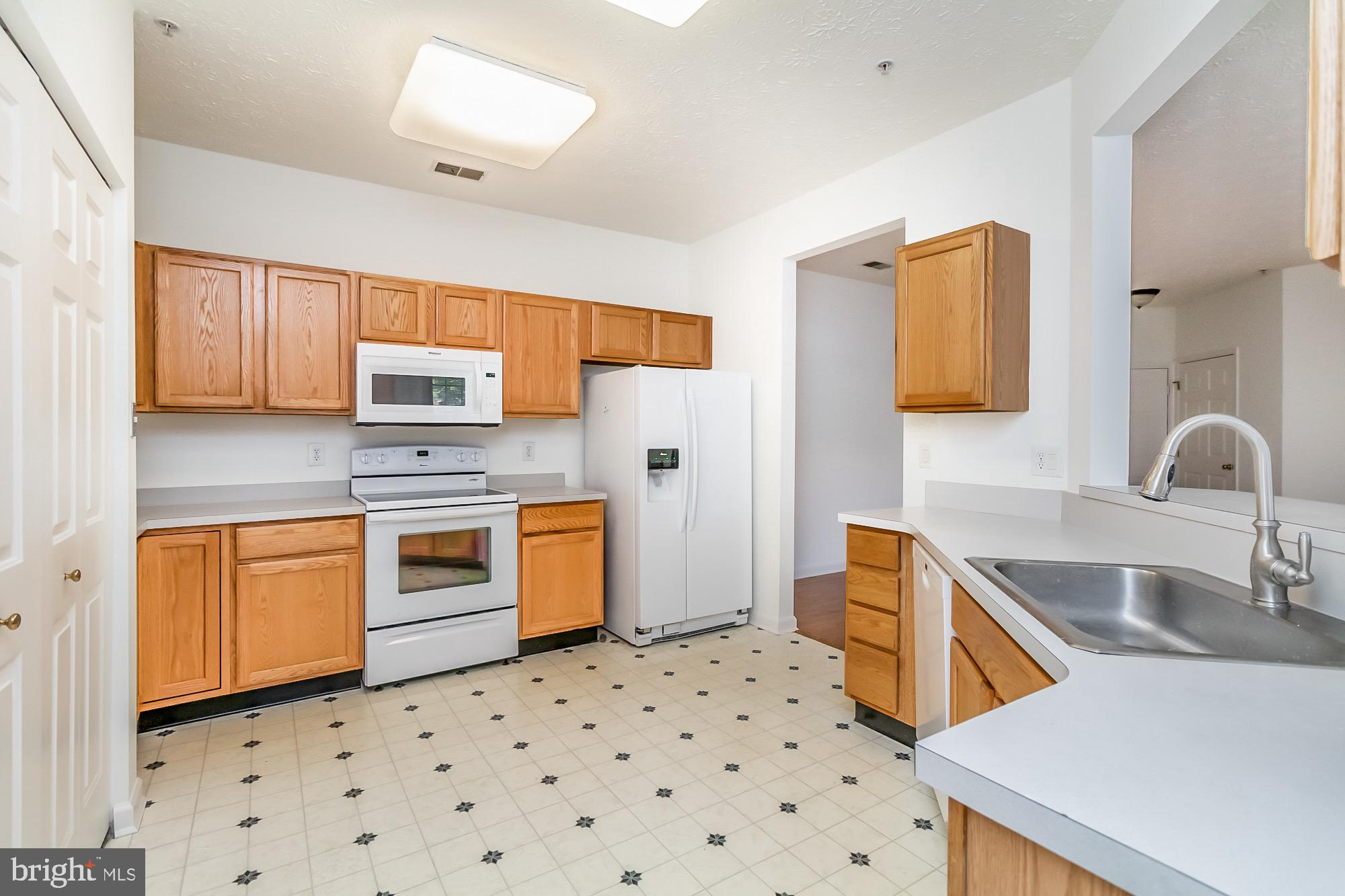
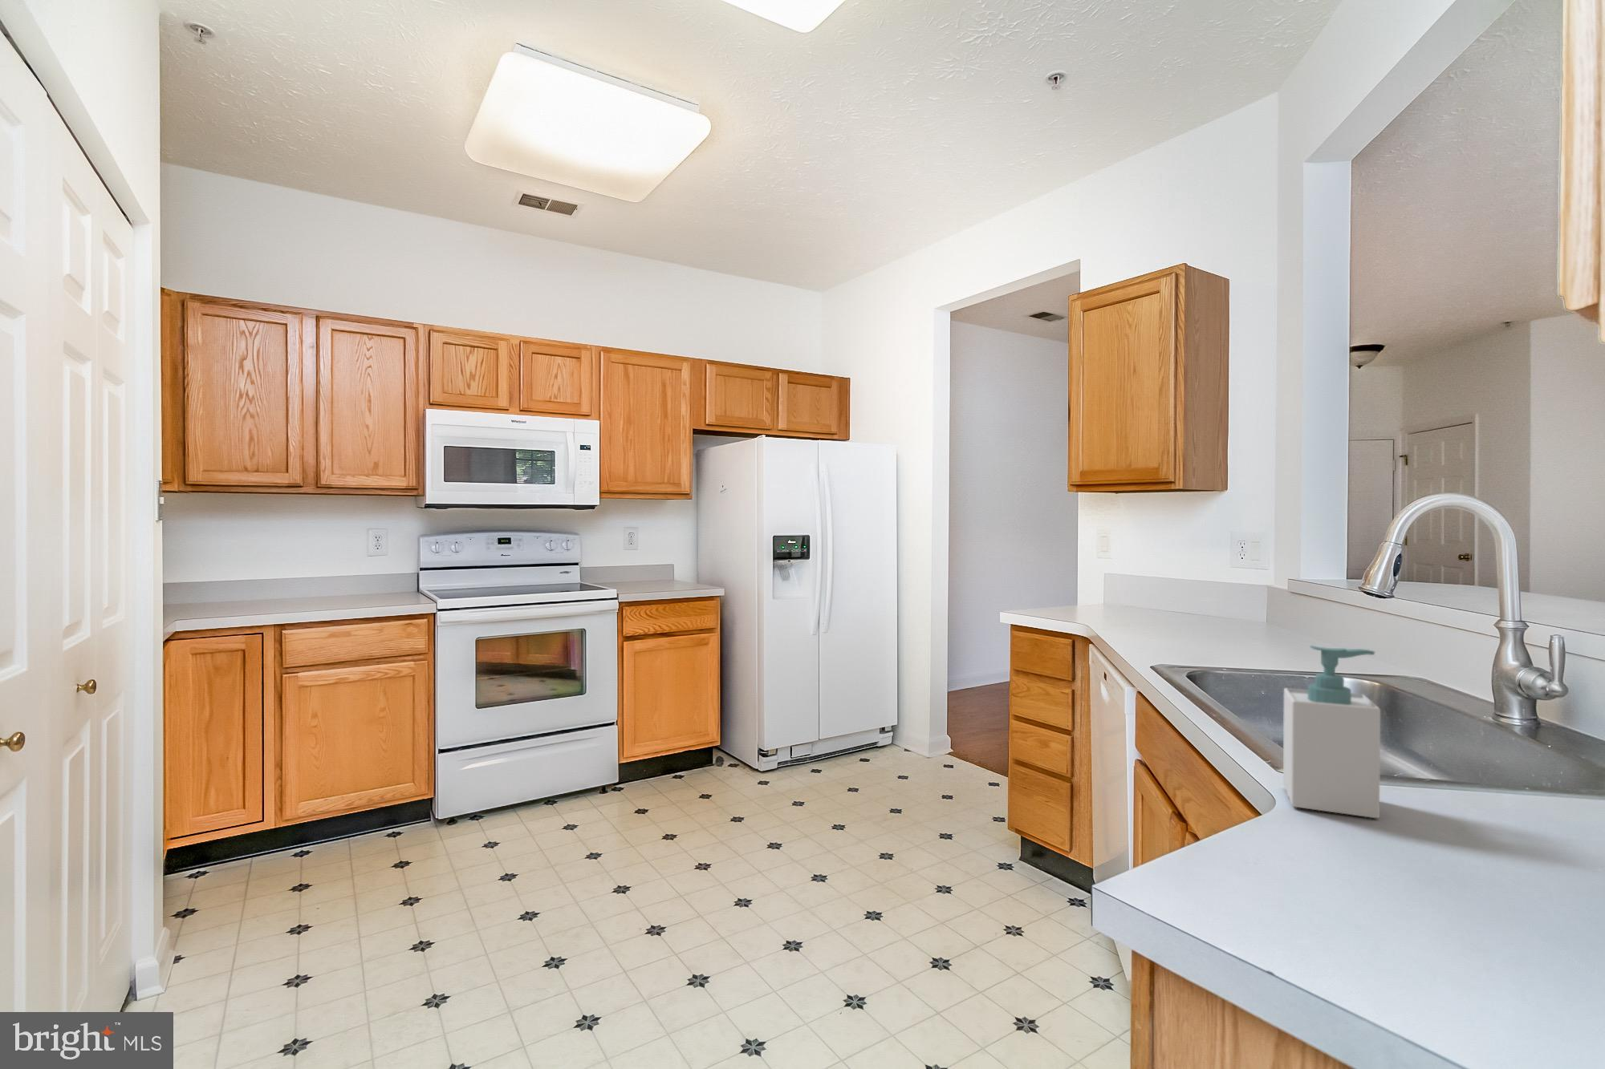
+ soap bottle [1283,644,1381,818]
